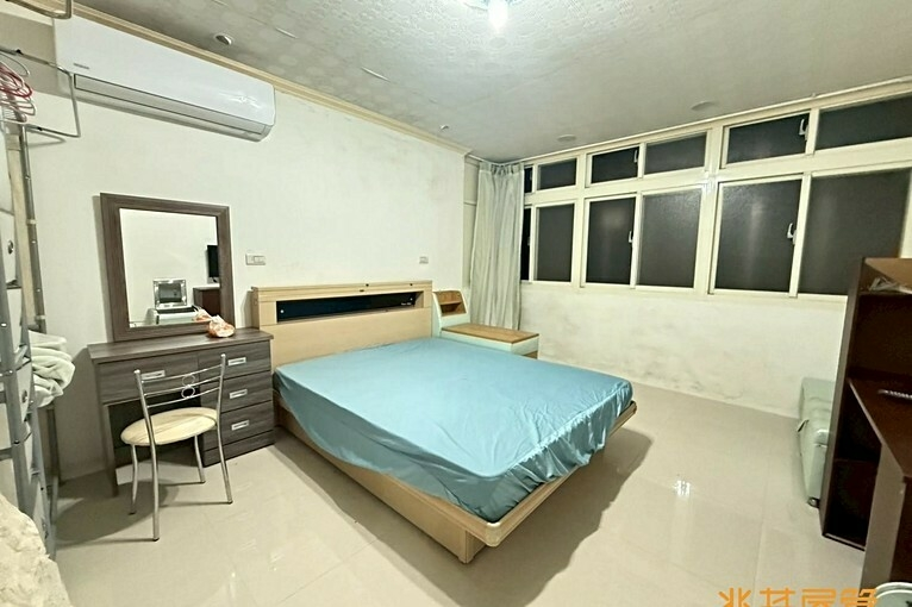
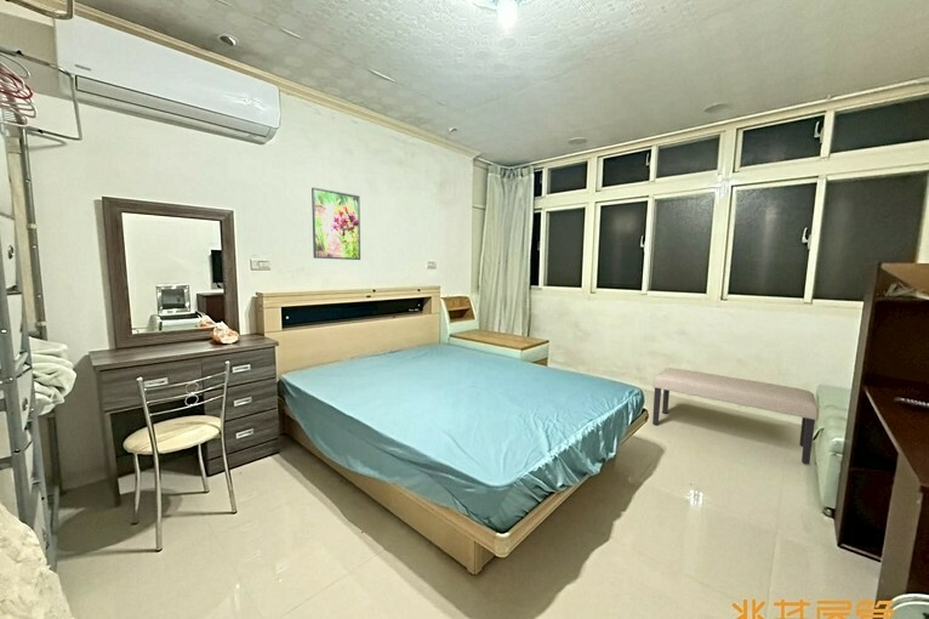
+ bench [651,367,820,465]
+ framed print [310,186,361,261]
